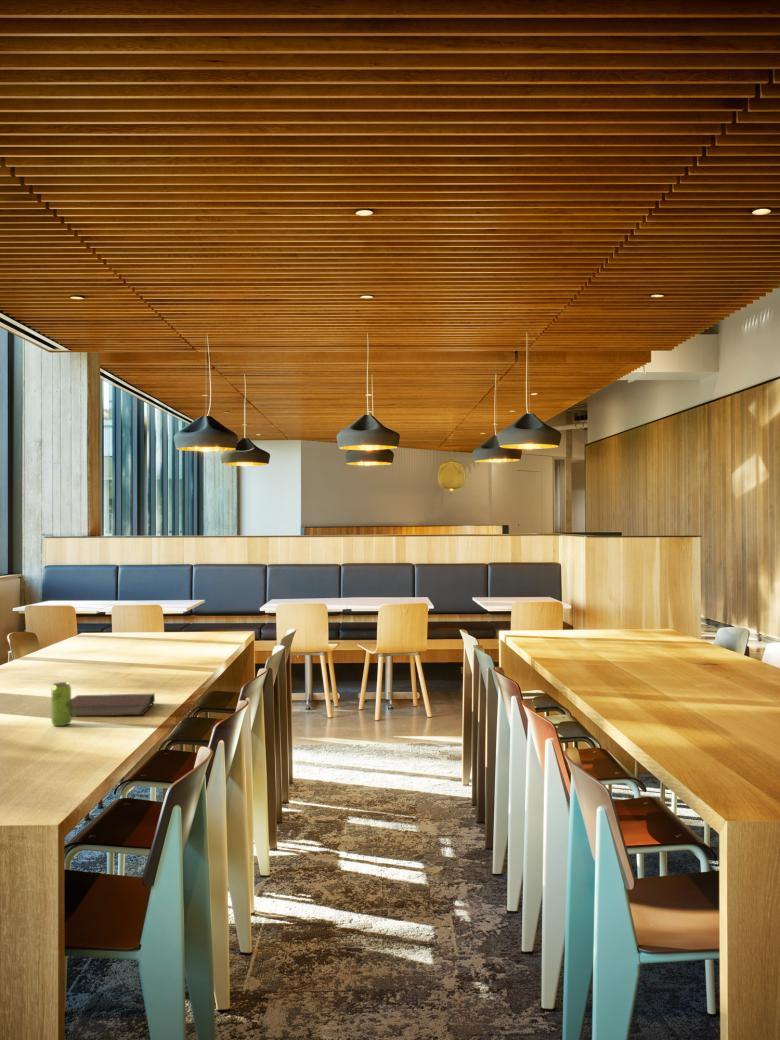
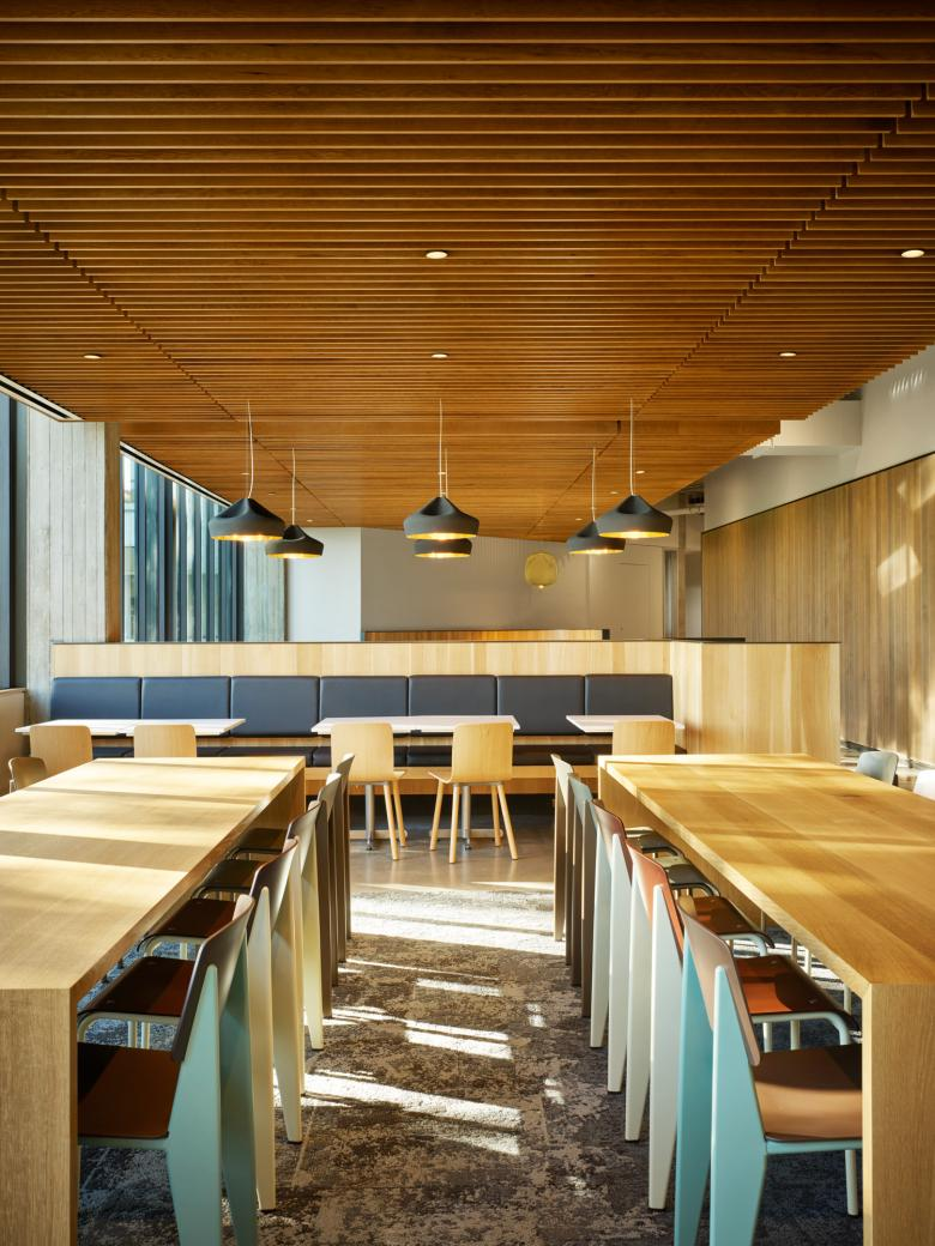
- beverage can [51,681,72,727]
- notebook [71,693,156,718]
